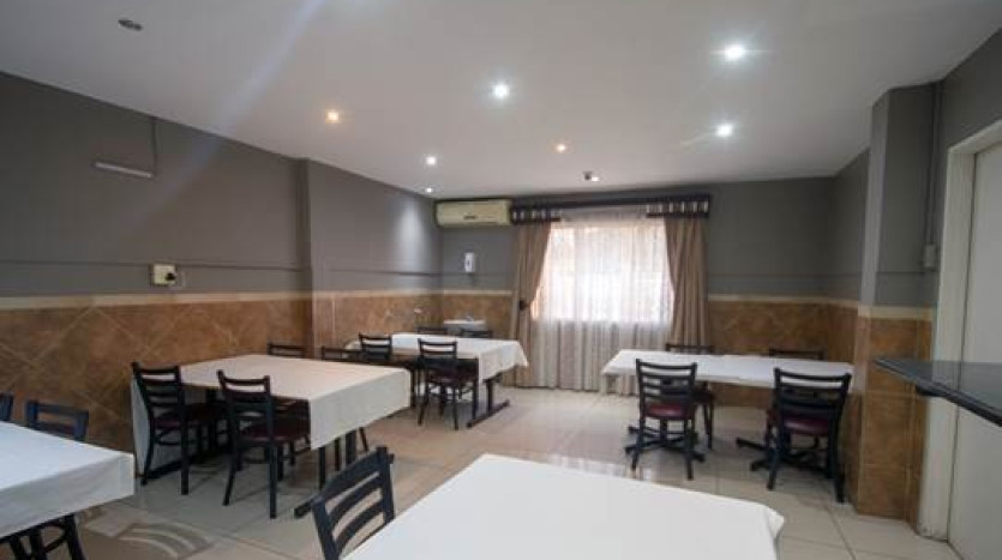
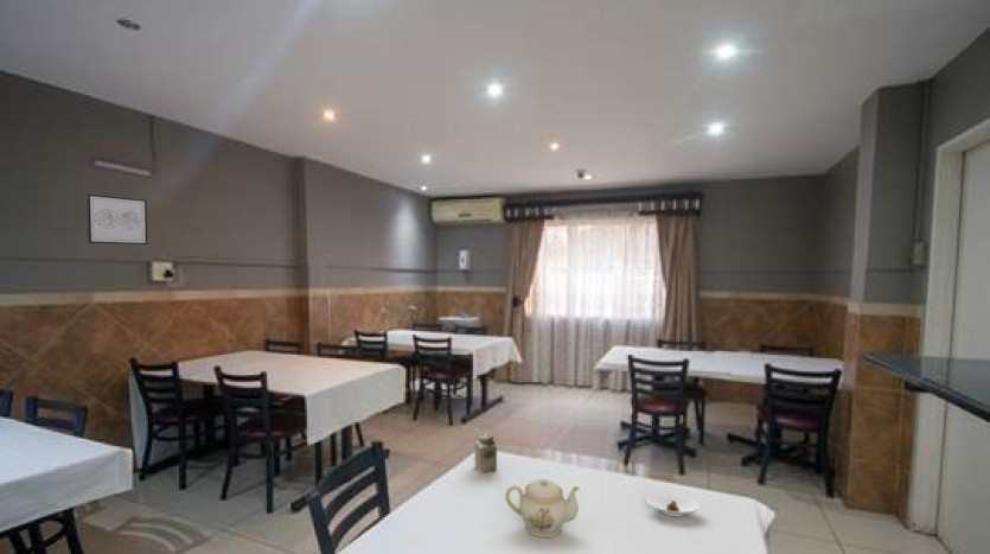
+ salt shaker [473,432,498,475]
+ teapot [504,478,581,539]
+ wall art [85,193,148,246]
+ saucer [645,493,702,517]
